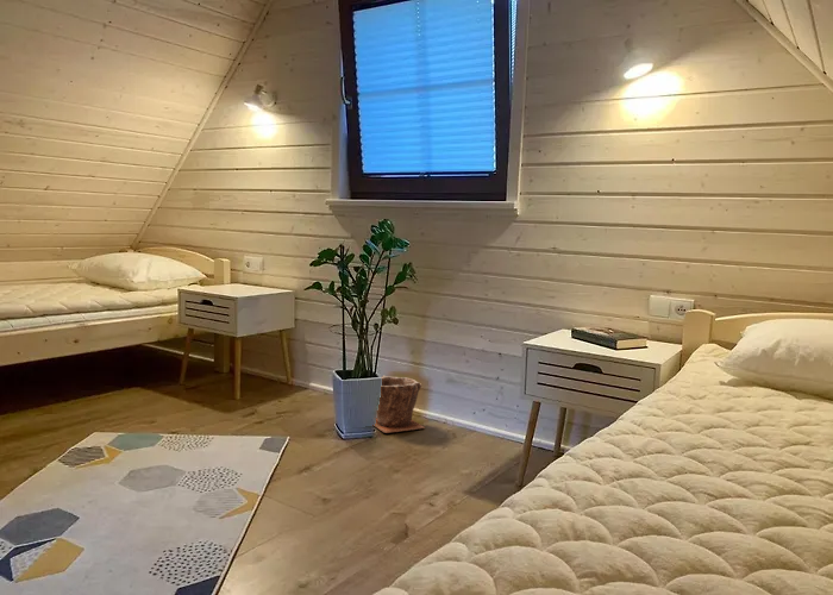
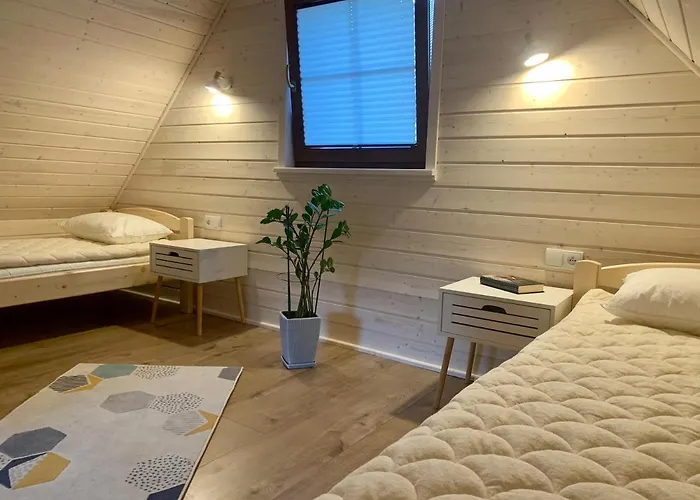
- plant pot [374,375,426,434]
